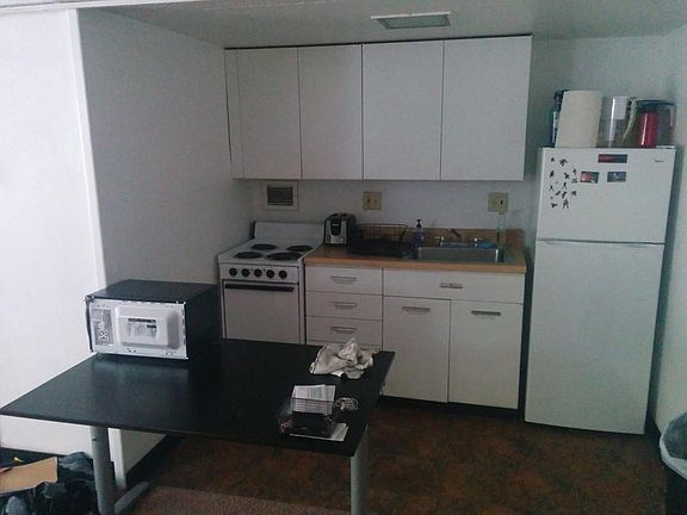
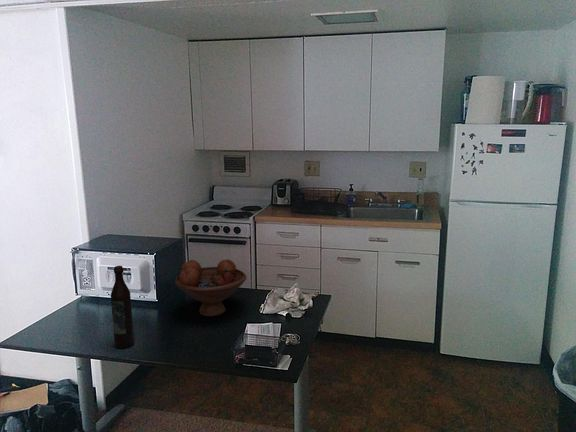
+ fruit bowl [174,259,247,318]
+ wine bottle [110,265,135,349]
